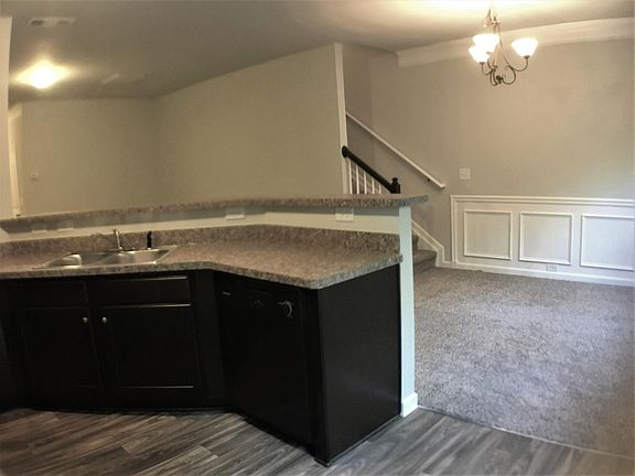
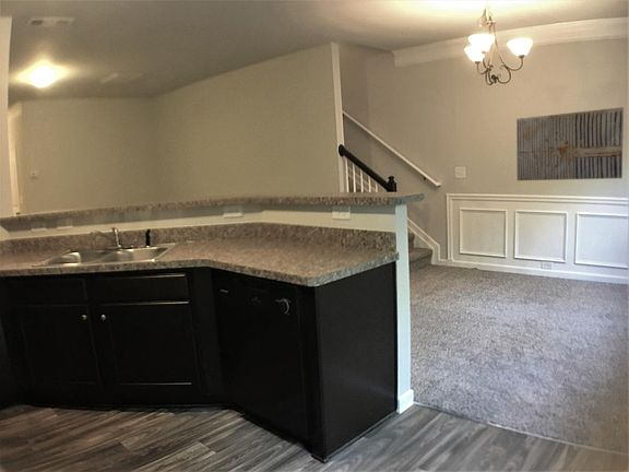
+ wall art [515,106,625,181]
